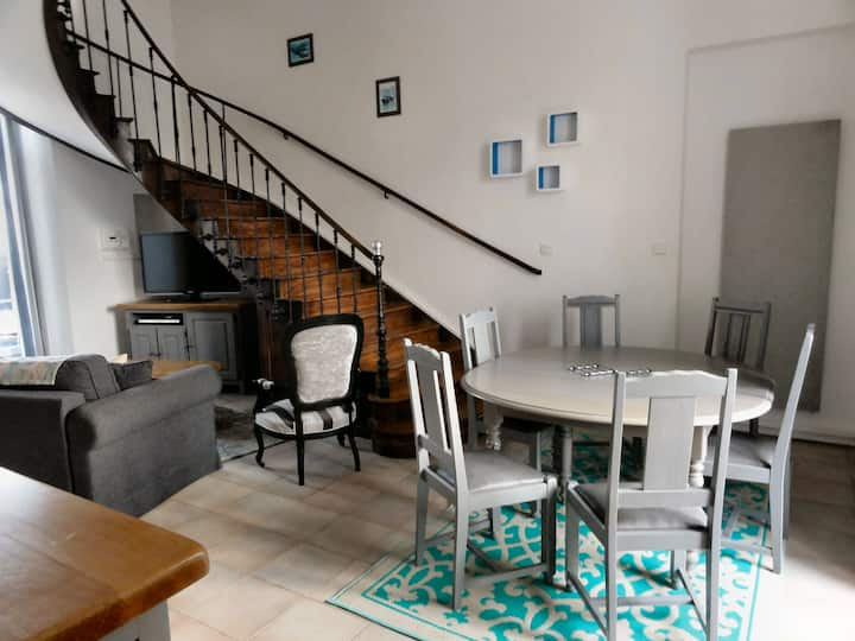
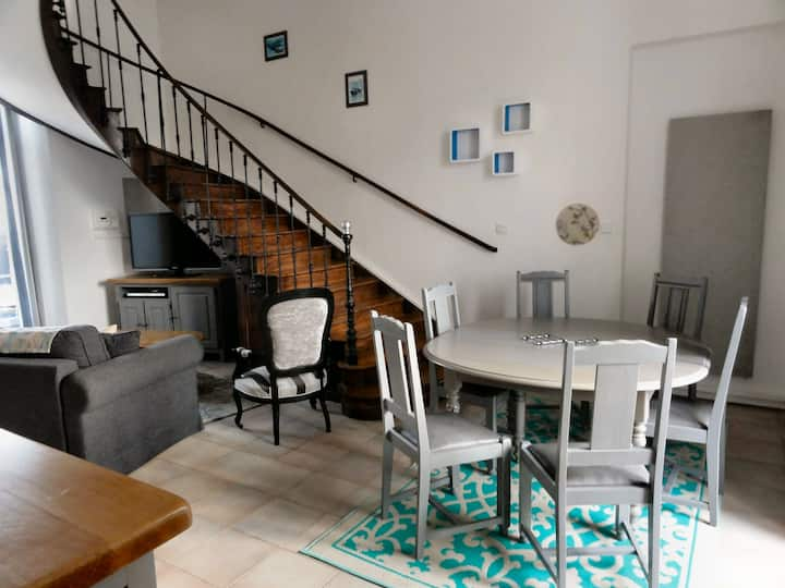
+ decorative plate [554,203,601,247]
